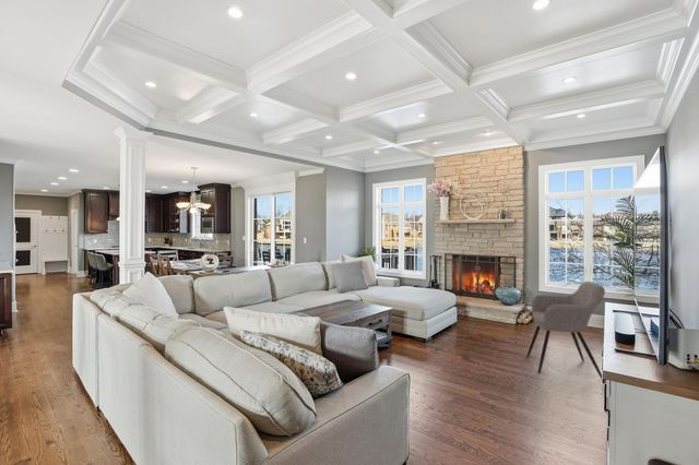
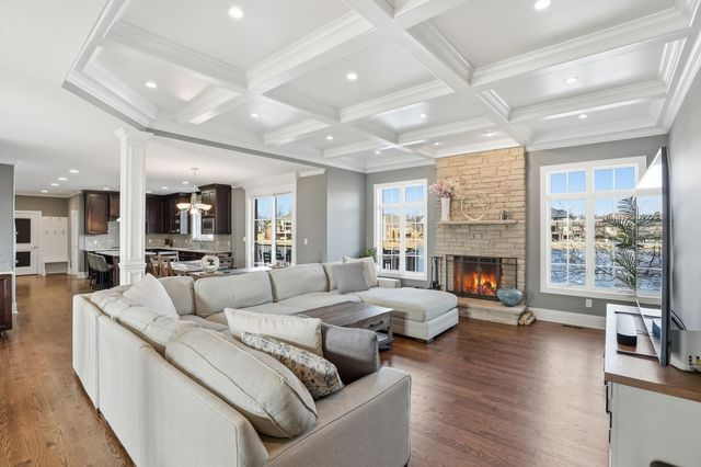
- armchair [526,281,606,380]
